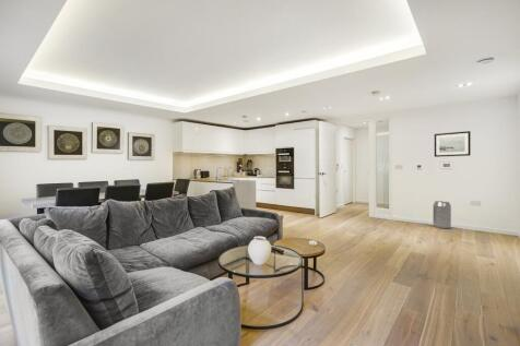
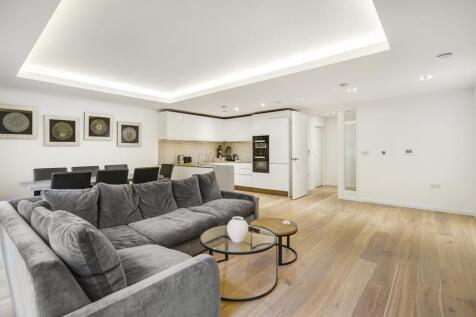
- wall art [434,130,472,158]
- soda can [433,200,452,229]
